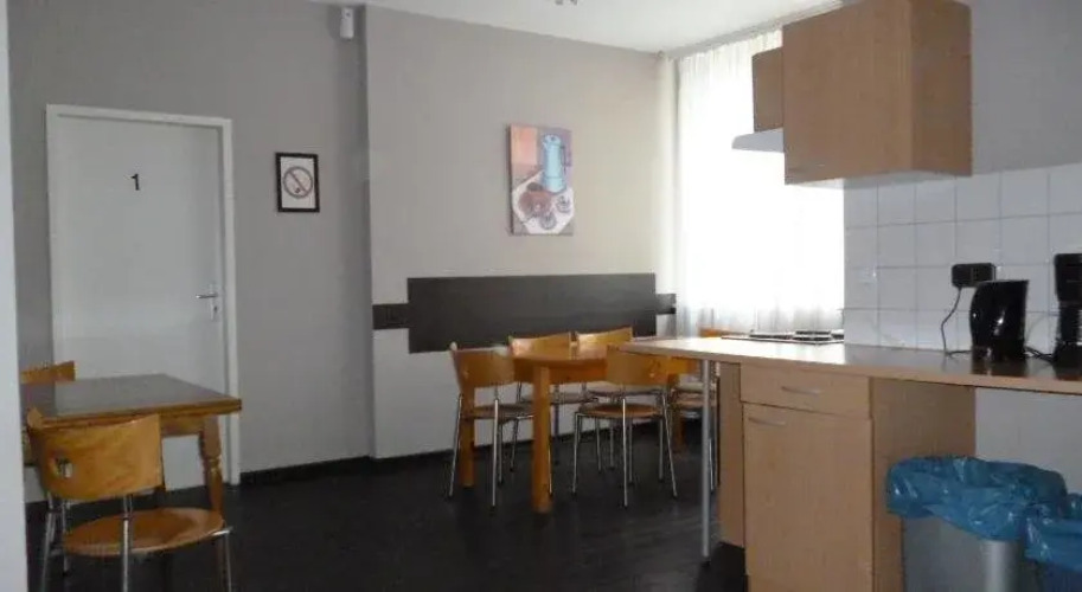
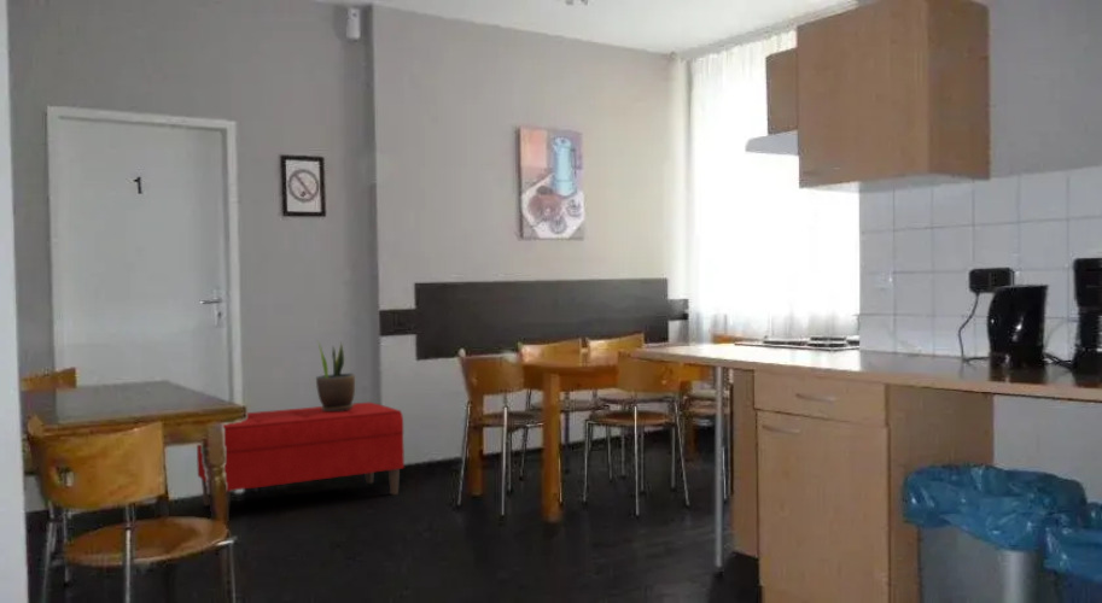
+ bench [196,402,406,519]
+ potted plant [315,339,356,411]
